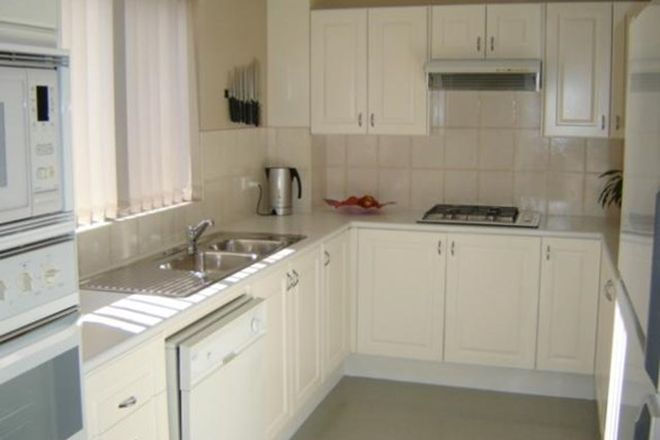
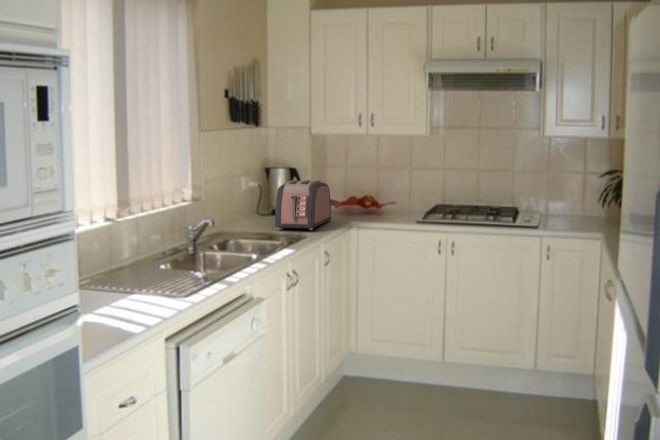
+ toaster [274,179,332,231]
